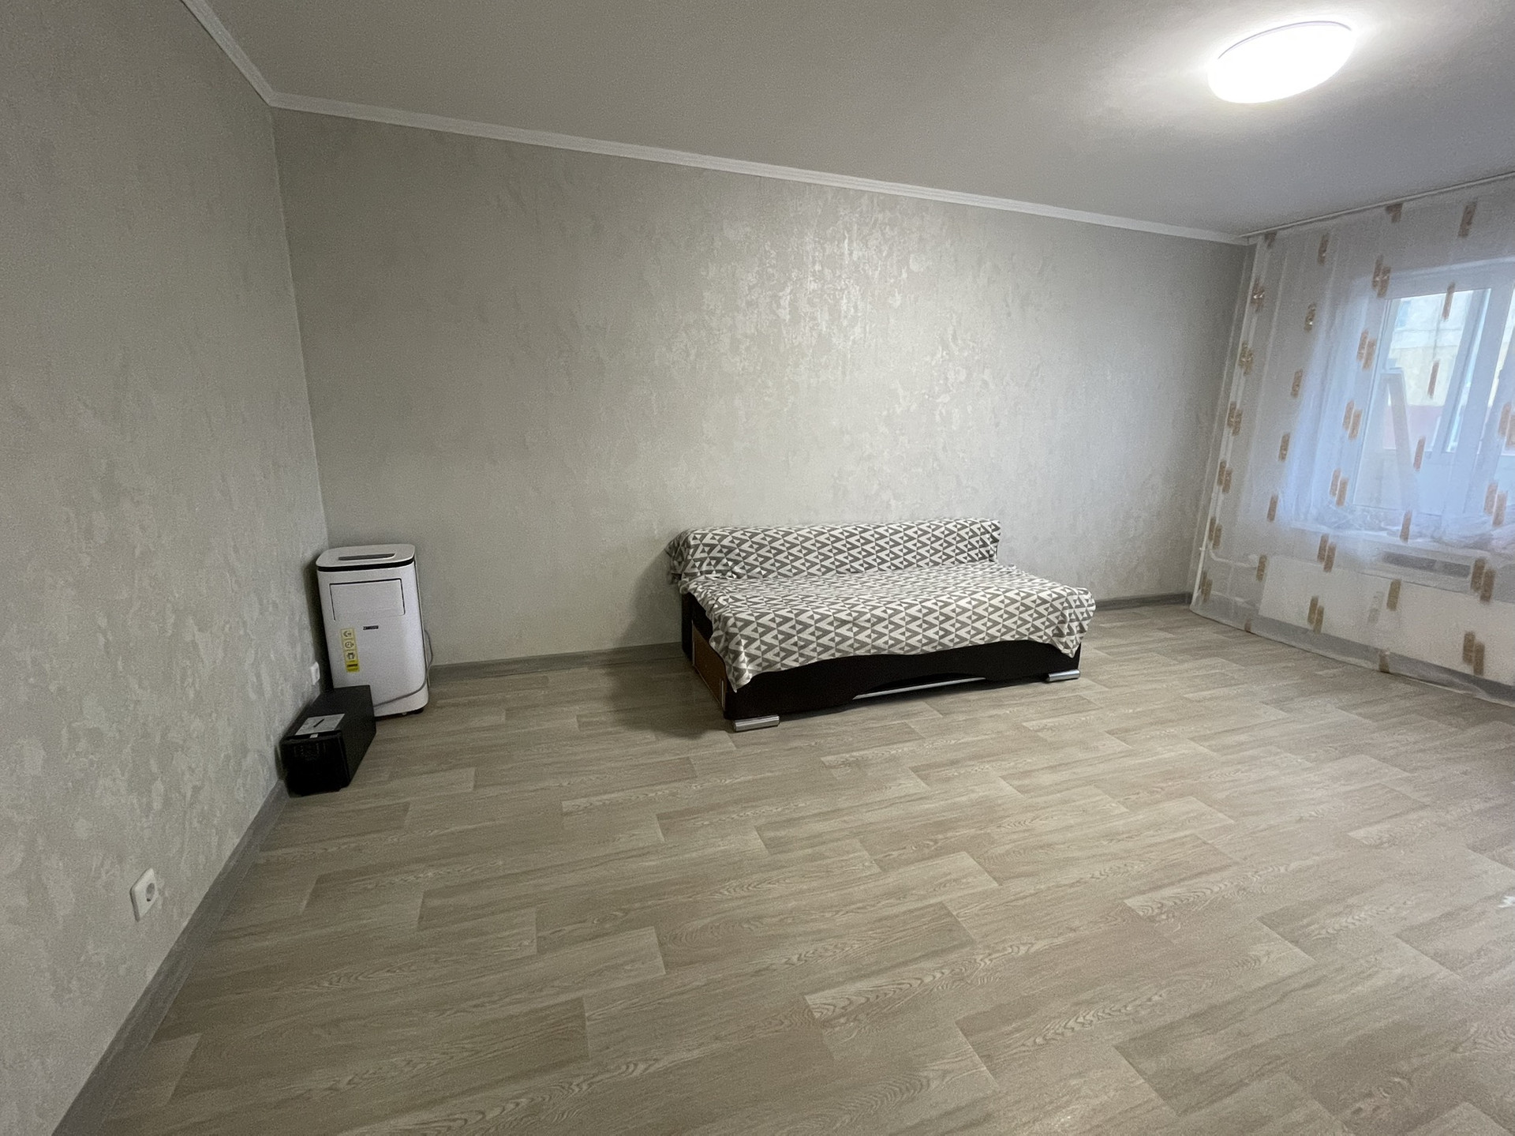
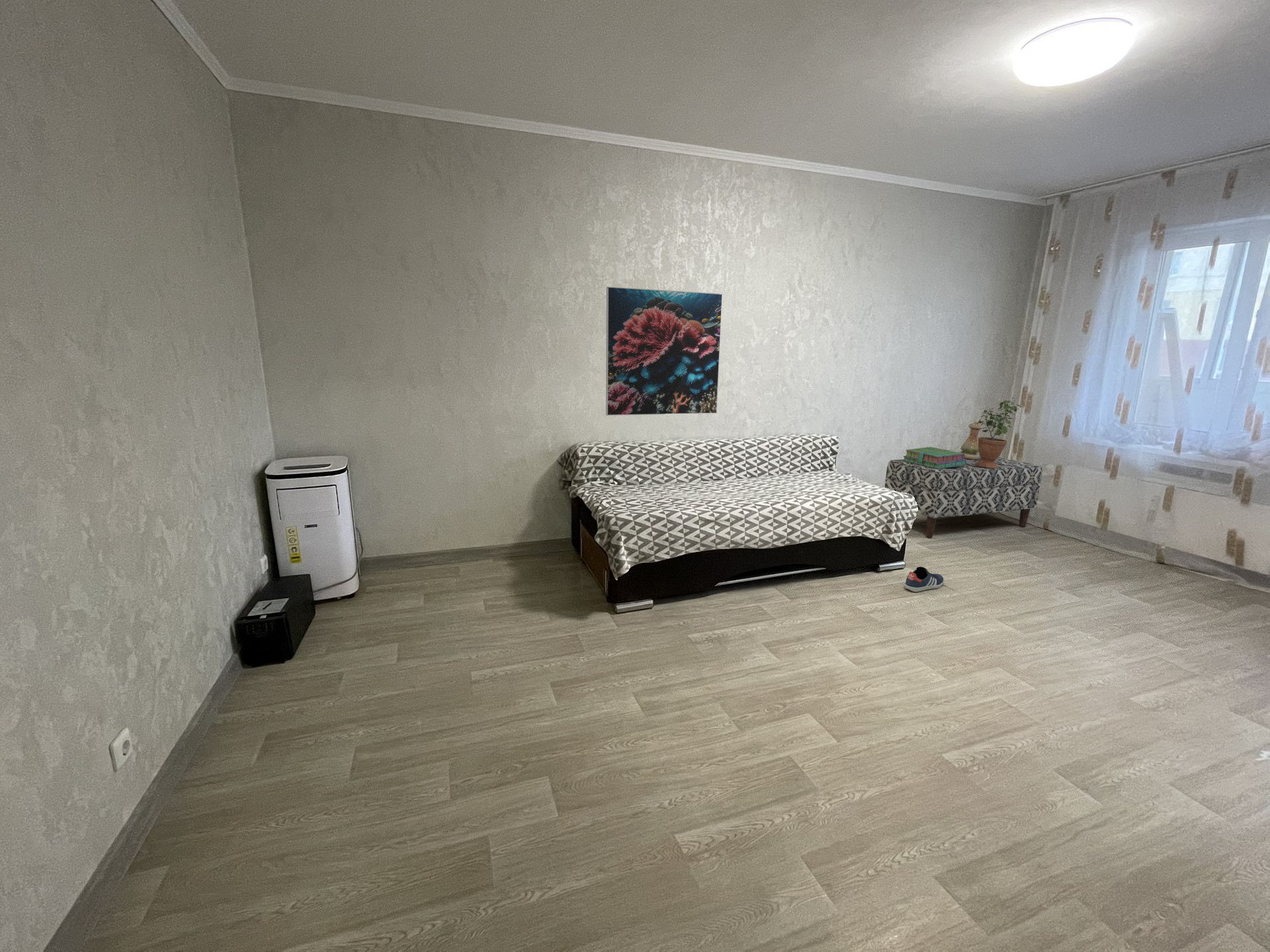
+ potted plant [975,397,1023,468]
+ vase [958,419,984,460]
+ stack of books [903,447,966,469]
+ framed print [605,286,724,416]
+ bench [884,457,1042,538]
+ sneaker [904,566,945,593]
